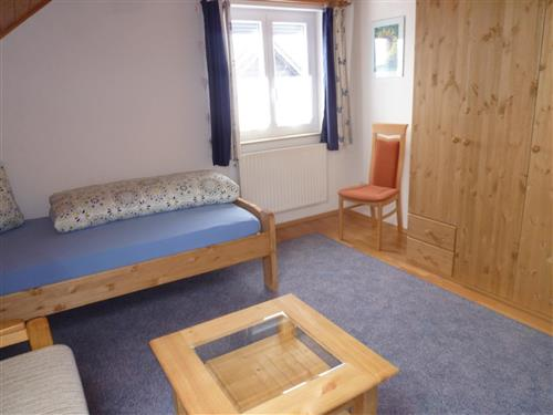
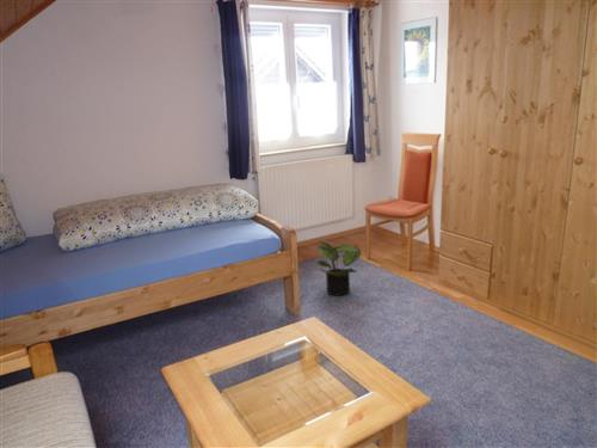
+ potted plant [313,240,362,297]
